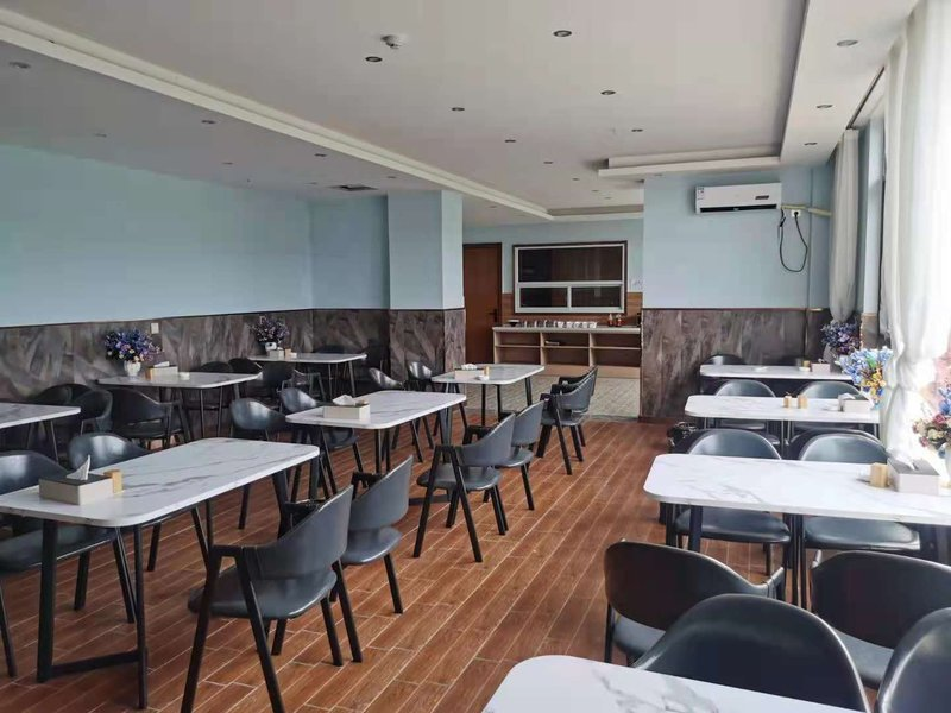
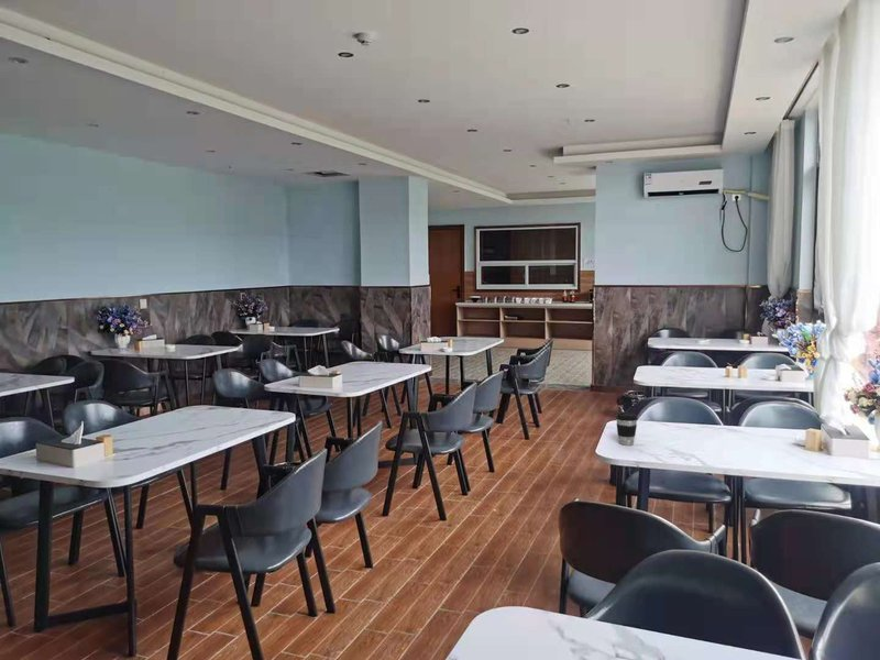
+ coffee cup [615,411,639,447]
